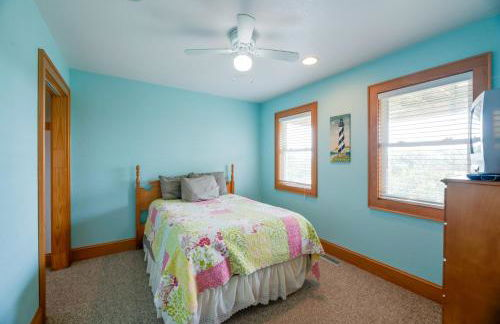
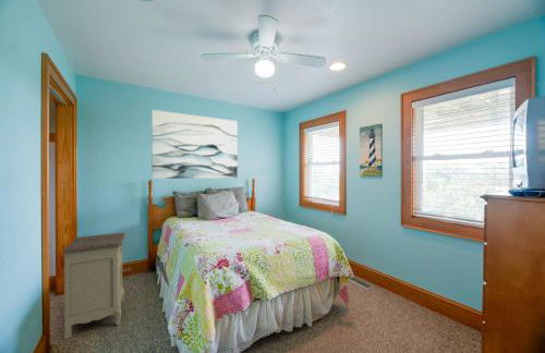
+ wall art [150,109,239,180]
+ nightstand [62,232,132,340]
